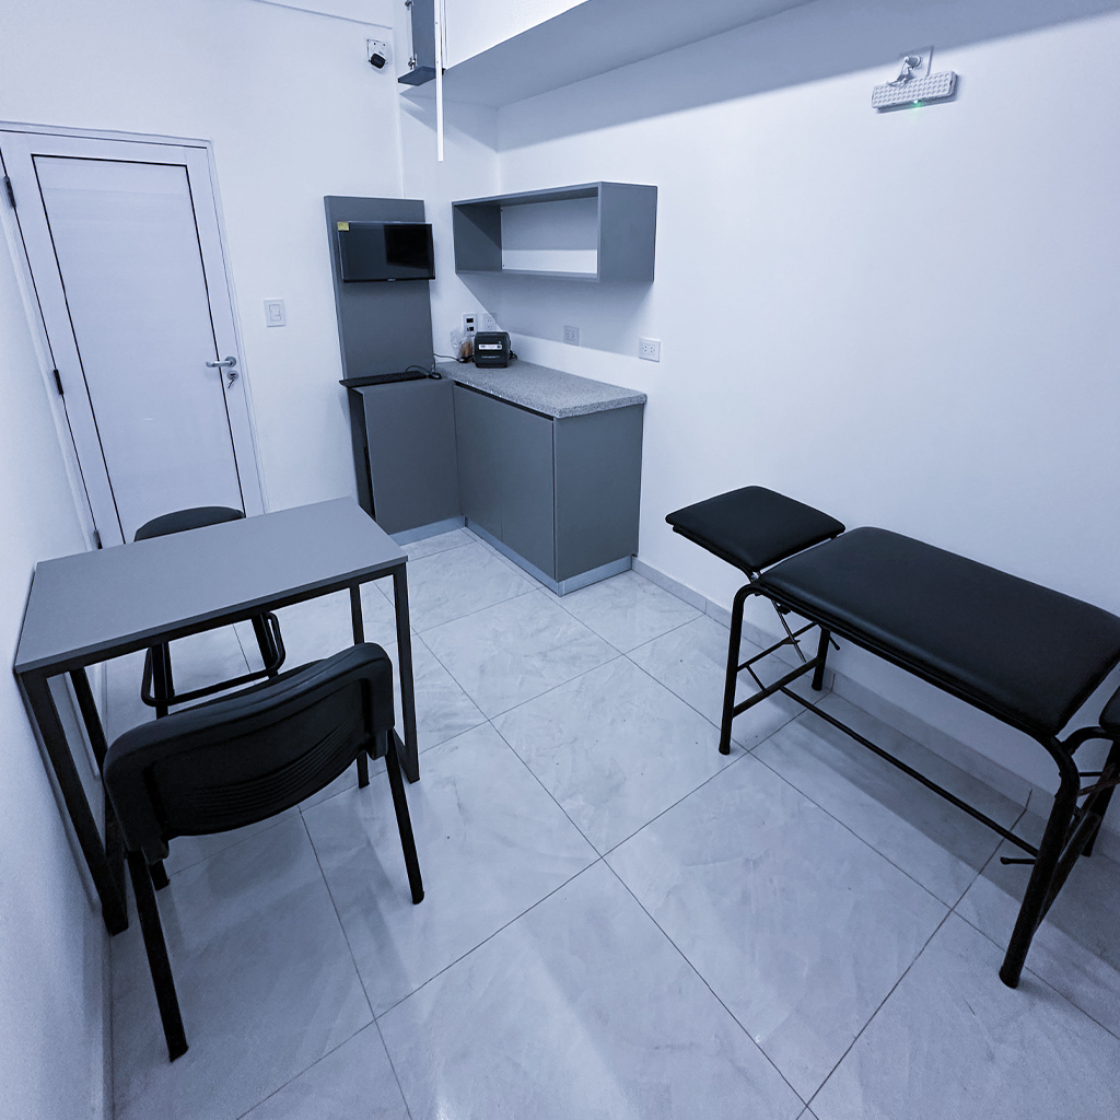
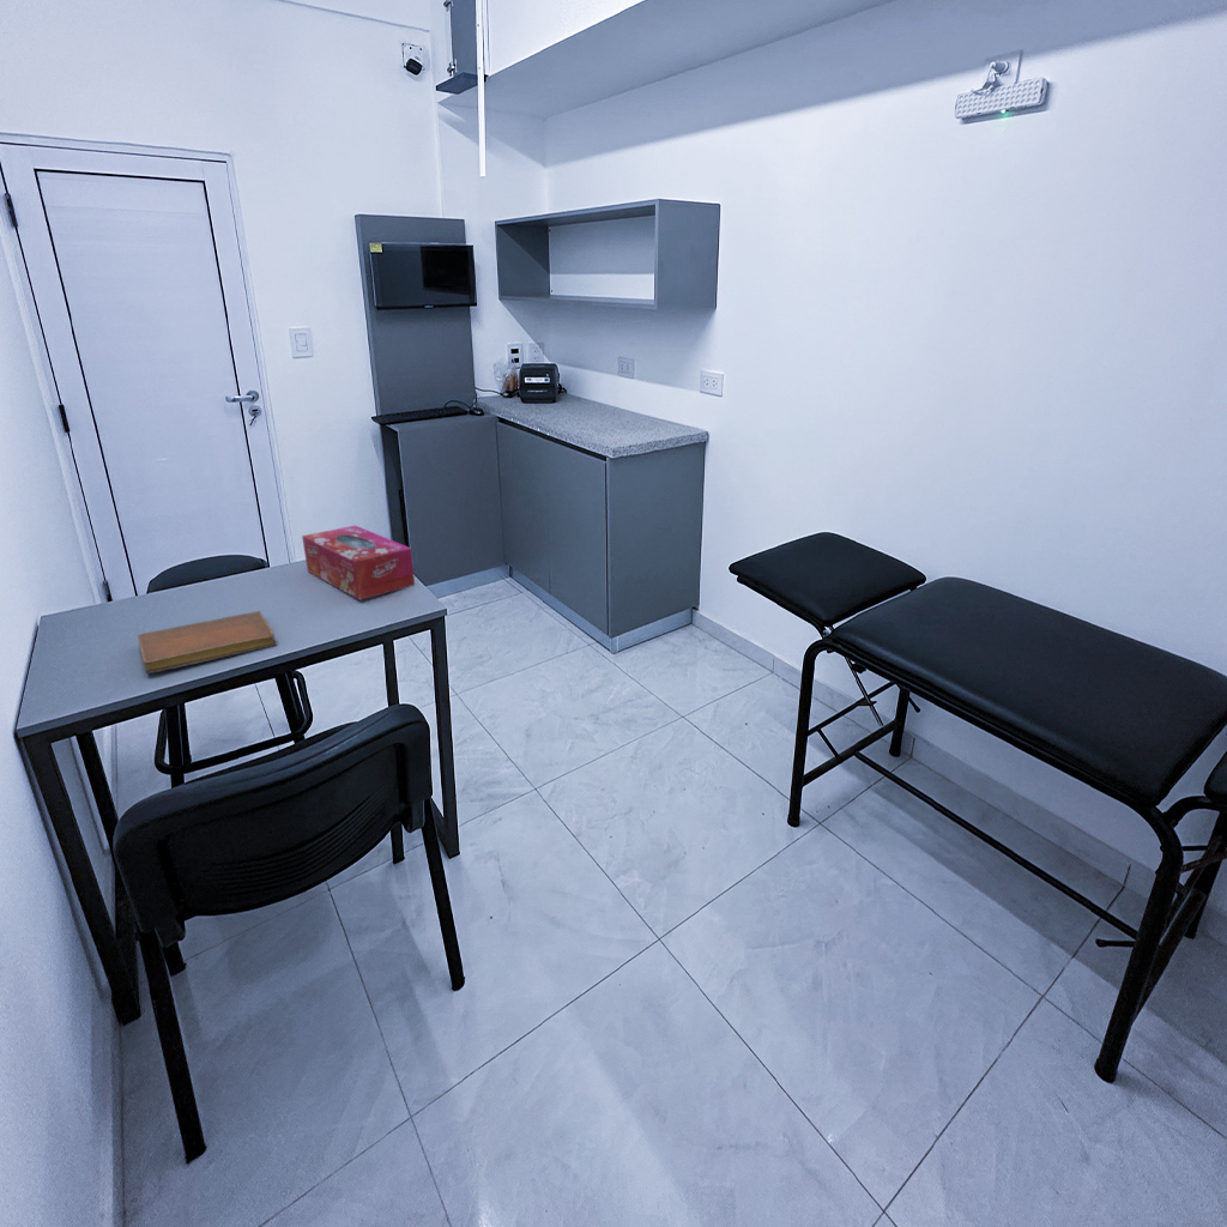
+ notebook [137,610,278,675]
+ tissue box [301,524,416,602]
